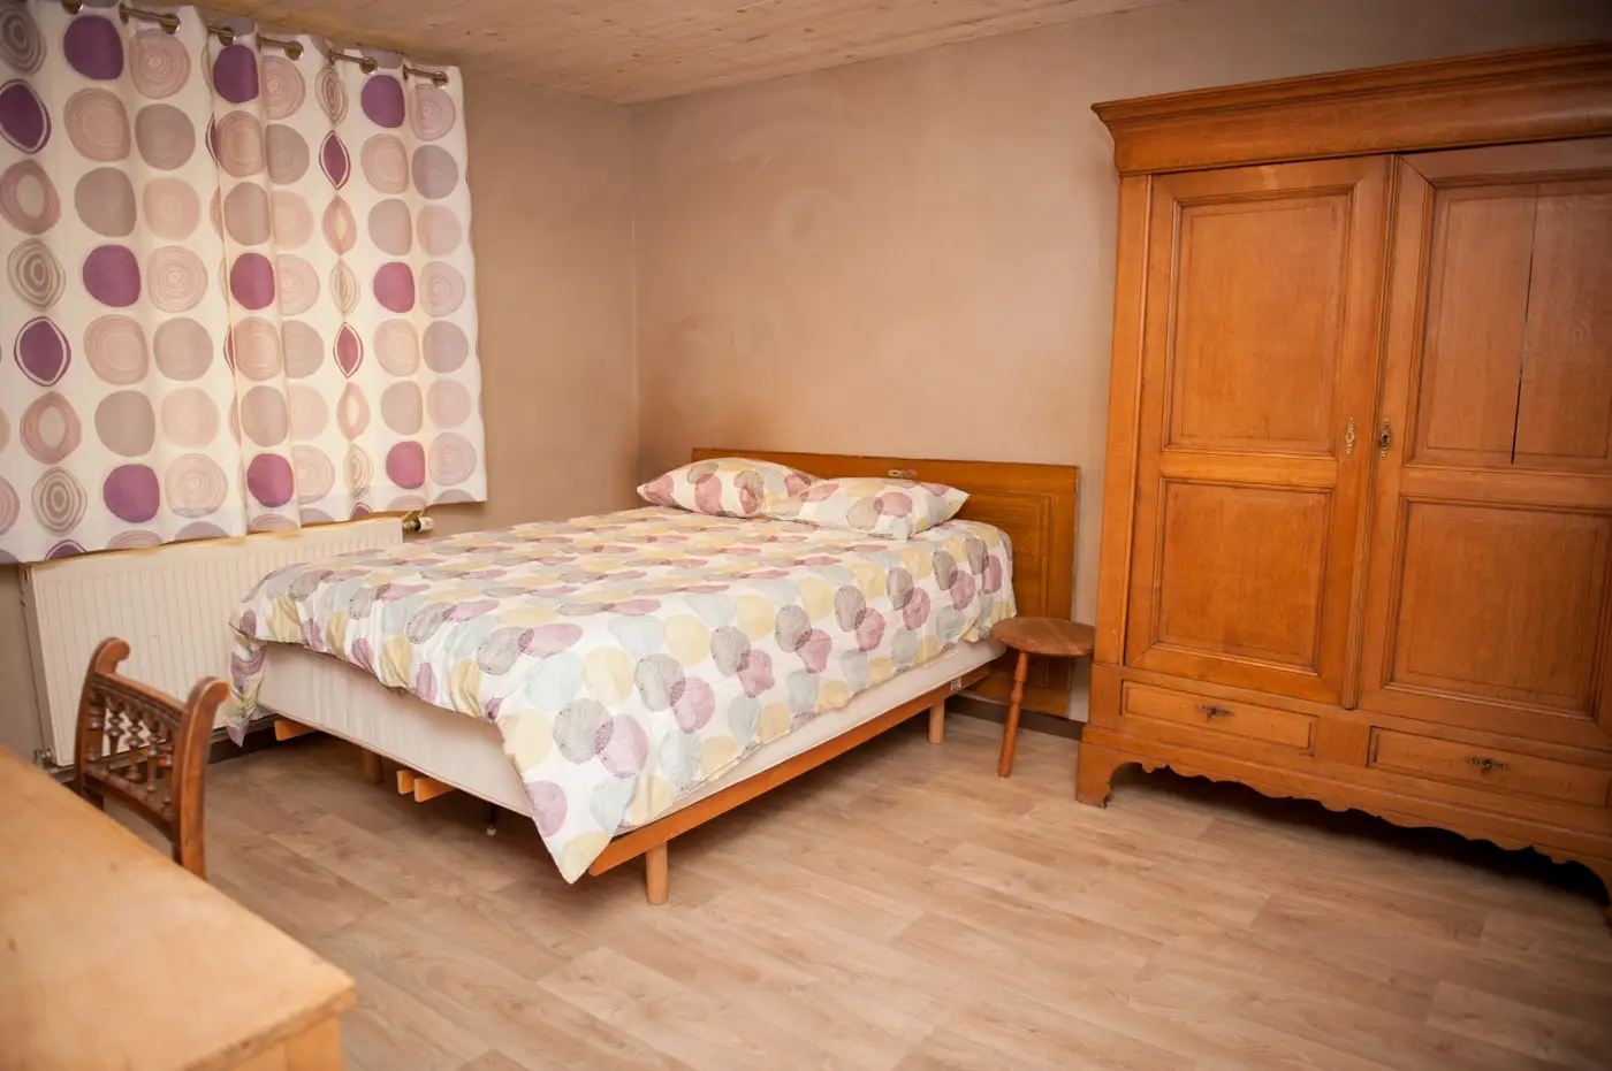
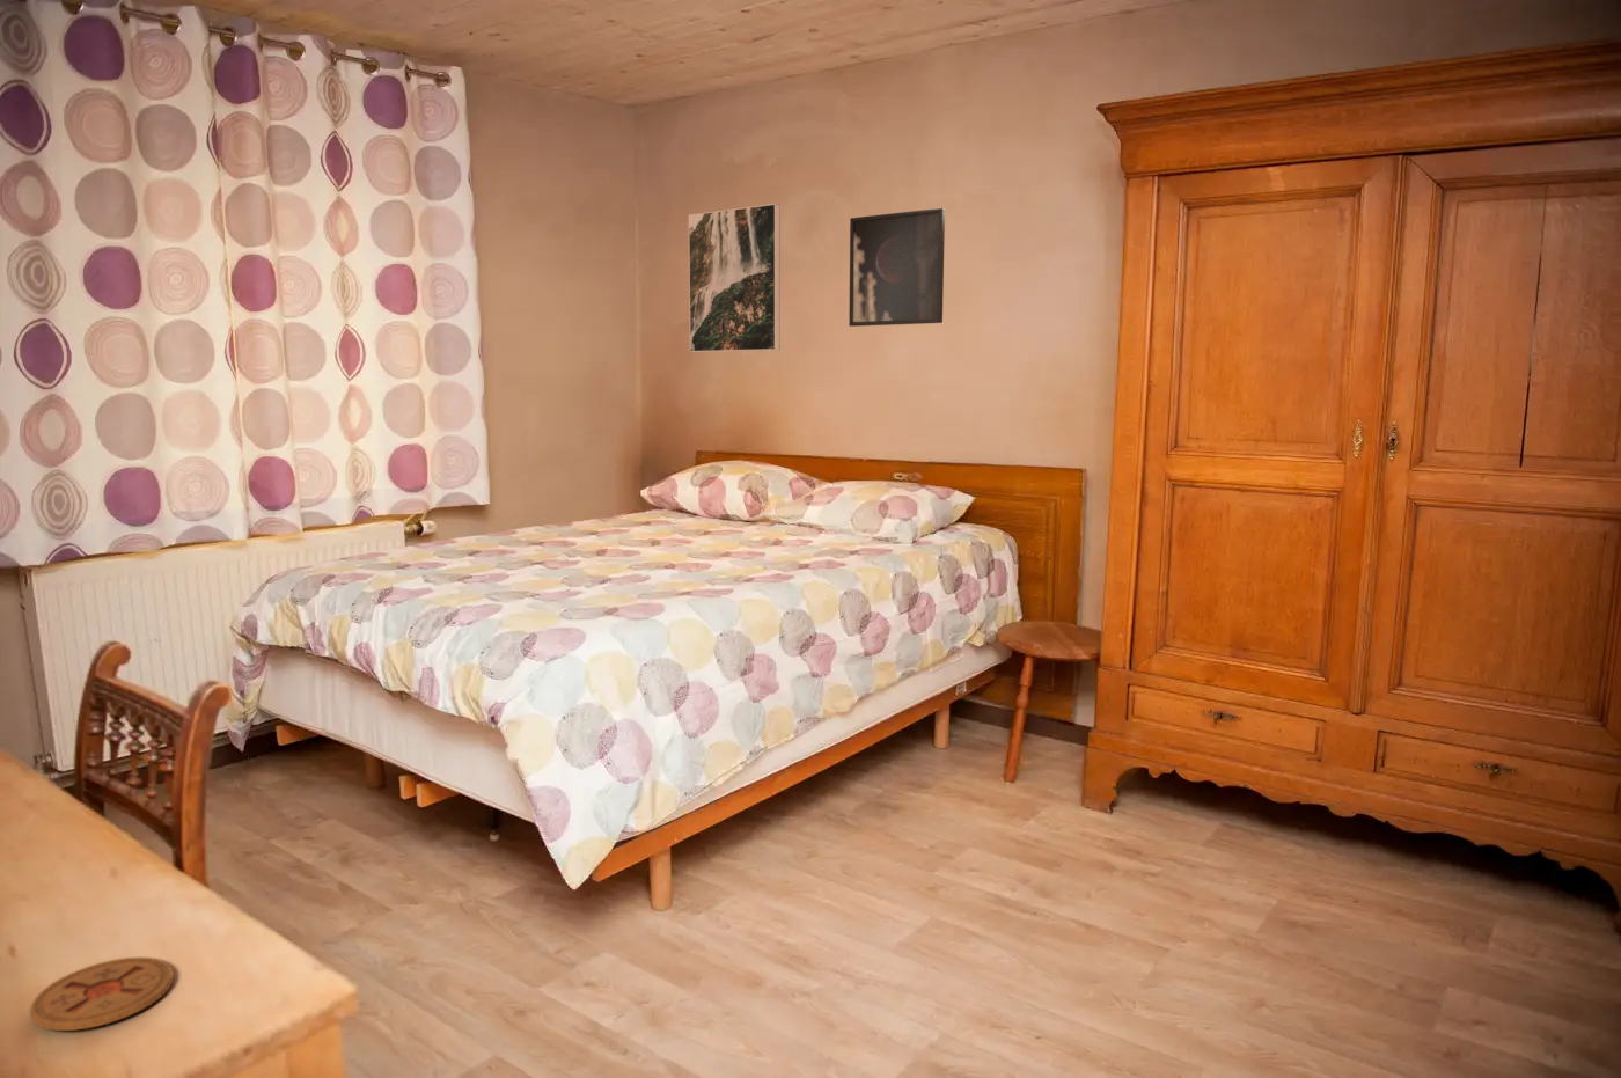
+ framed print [848,207,946,327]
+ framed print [688,202,782,354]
+ coaster [29,956,174,1032]
